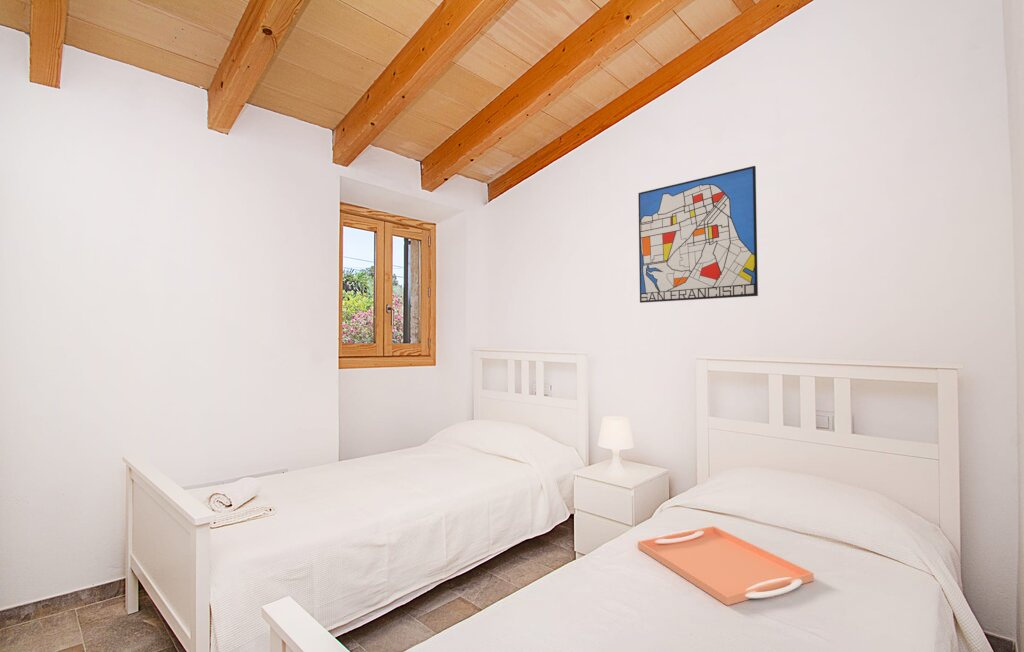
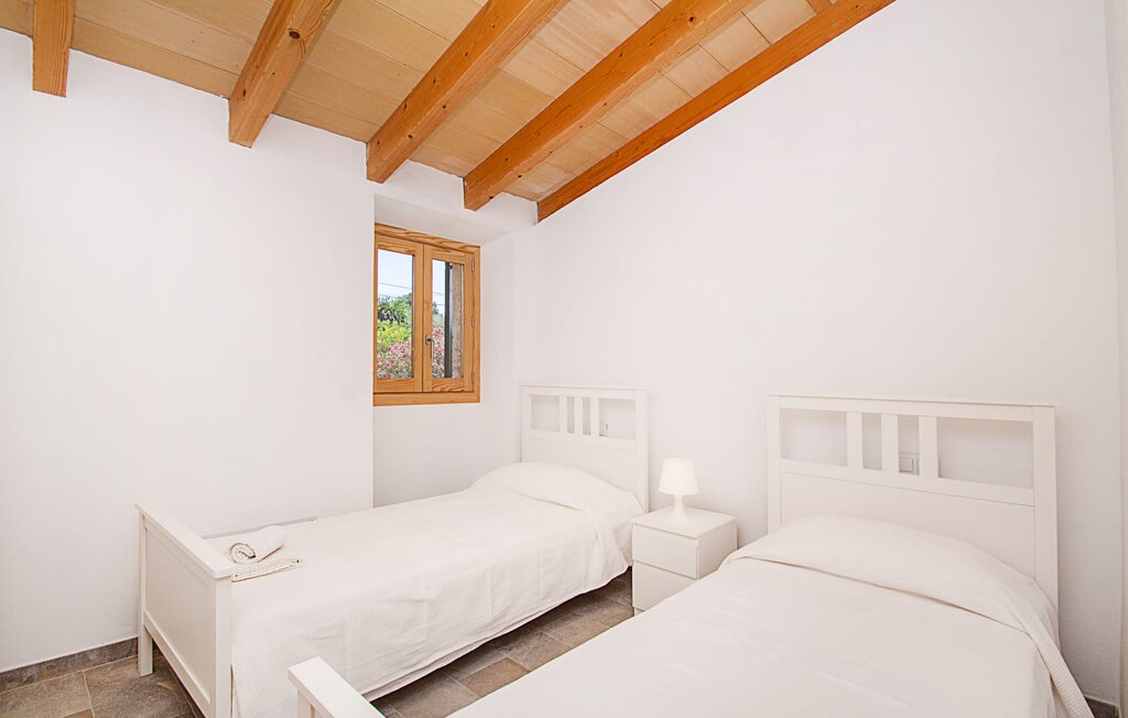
- serving tray [637,525,815,606]
- wall art [637,165,759,304]
